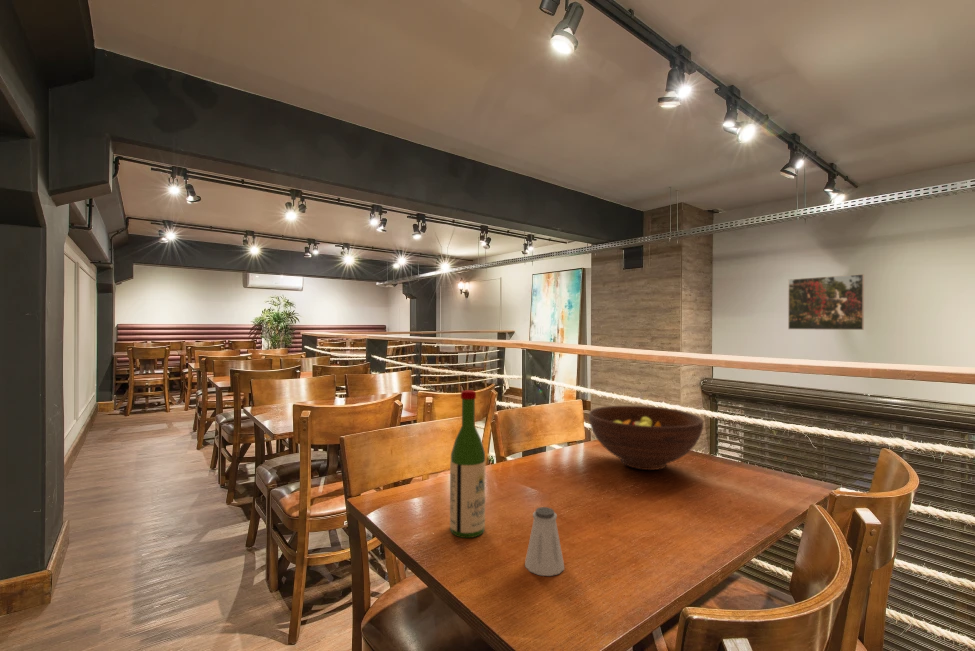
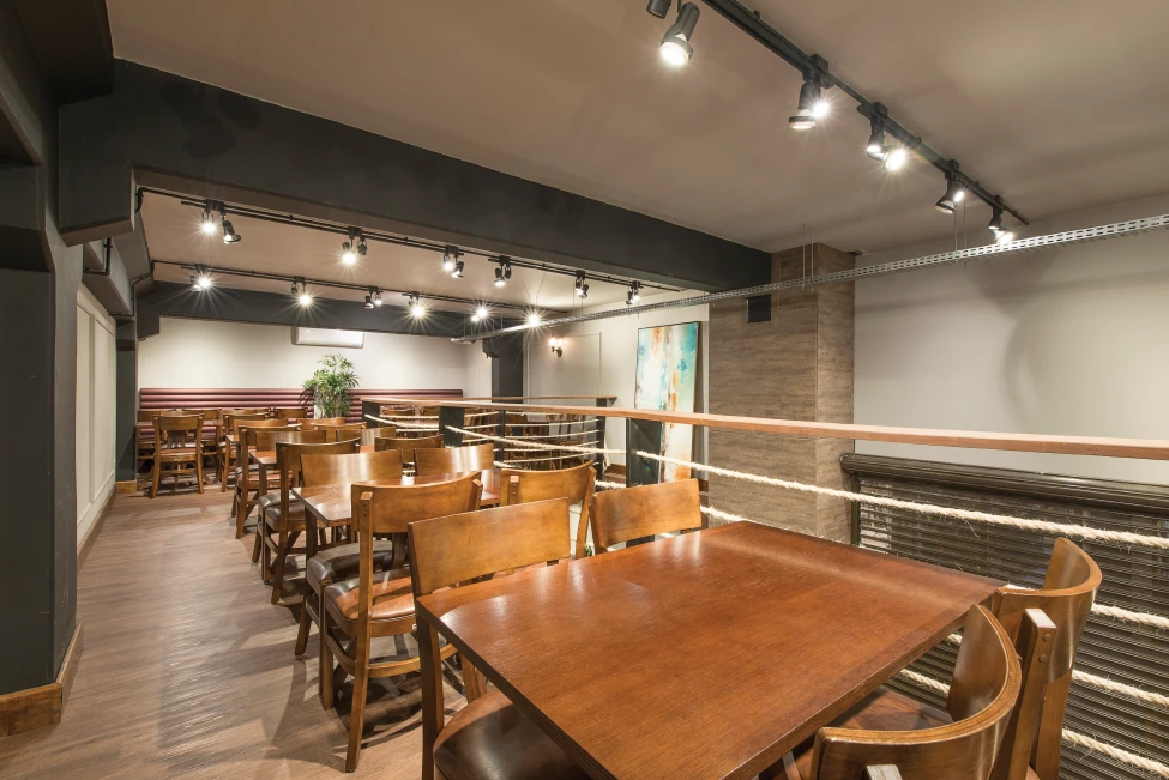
- fruit bowl [588,405,704,471]
- saltshaker [524,506,565,577]
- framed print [787,273,865,331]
- wine bottle [449,389,486,539]
